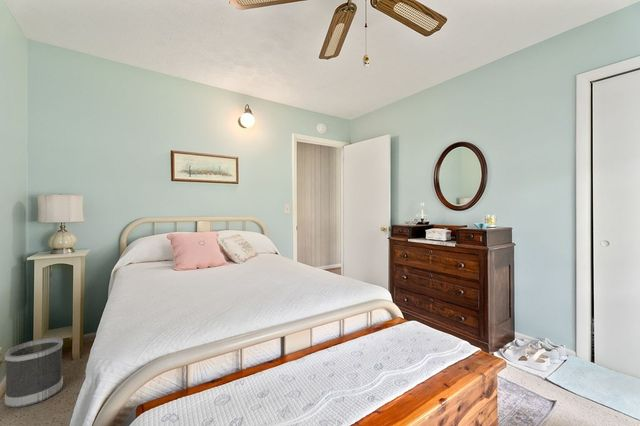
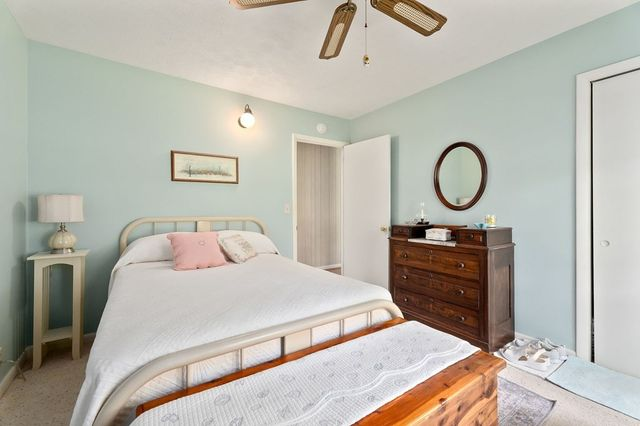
- wastebasket [4,337,64,409]
